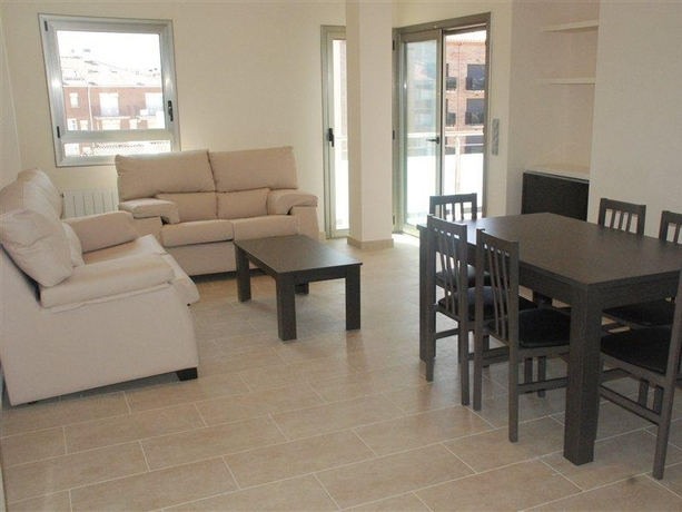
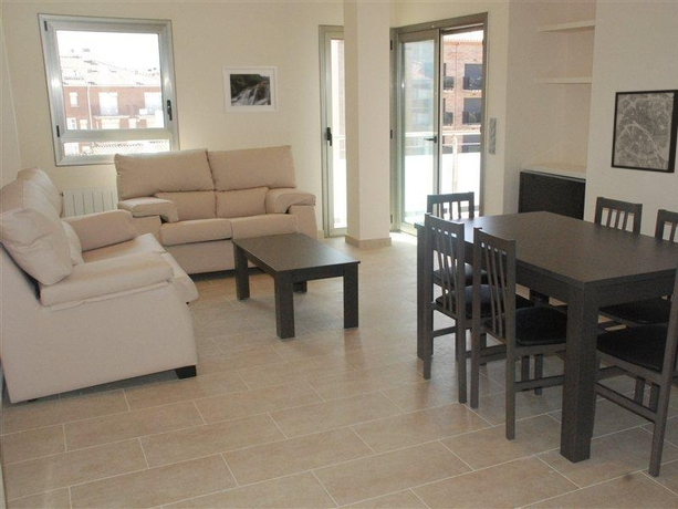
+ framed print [220,65,280,115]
+ wall art [609,89,678,174]
